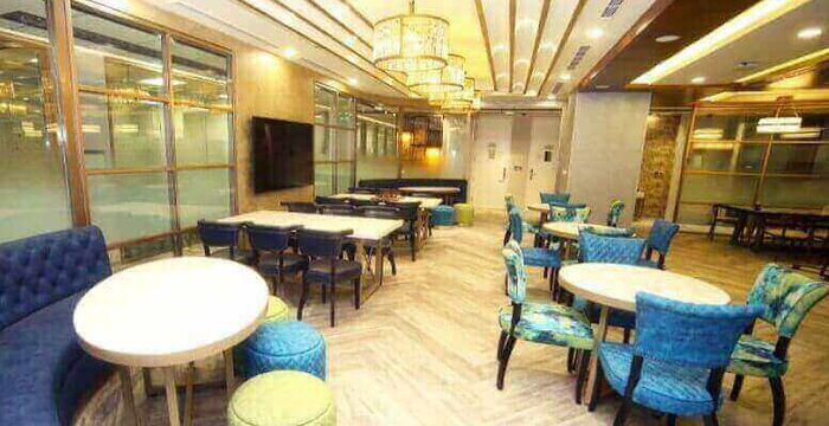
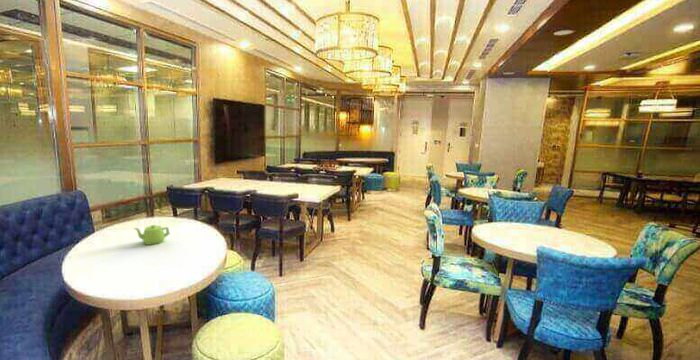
+ teapot [133,224,171,246]
